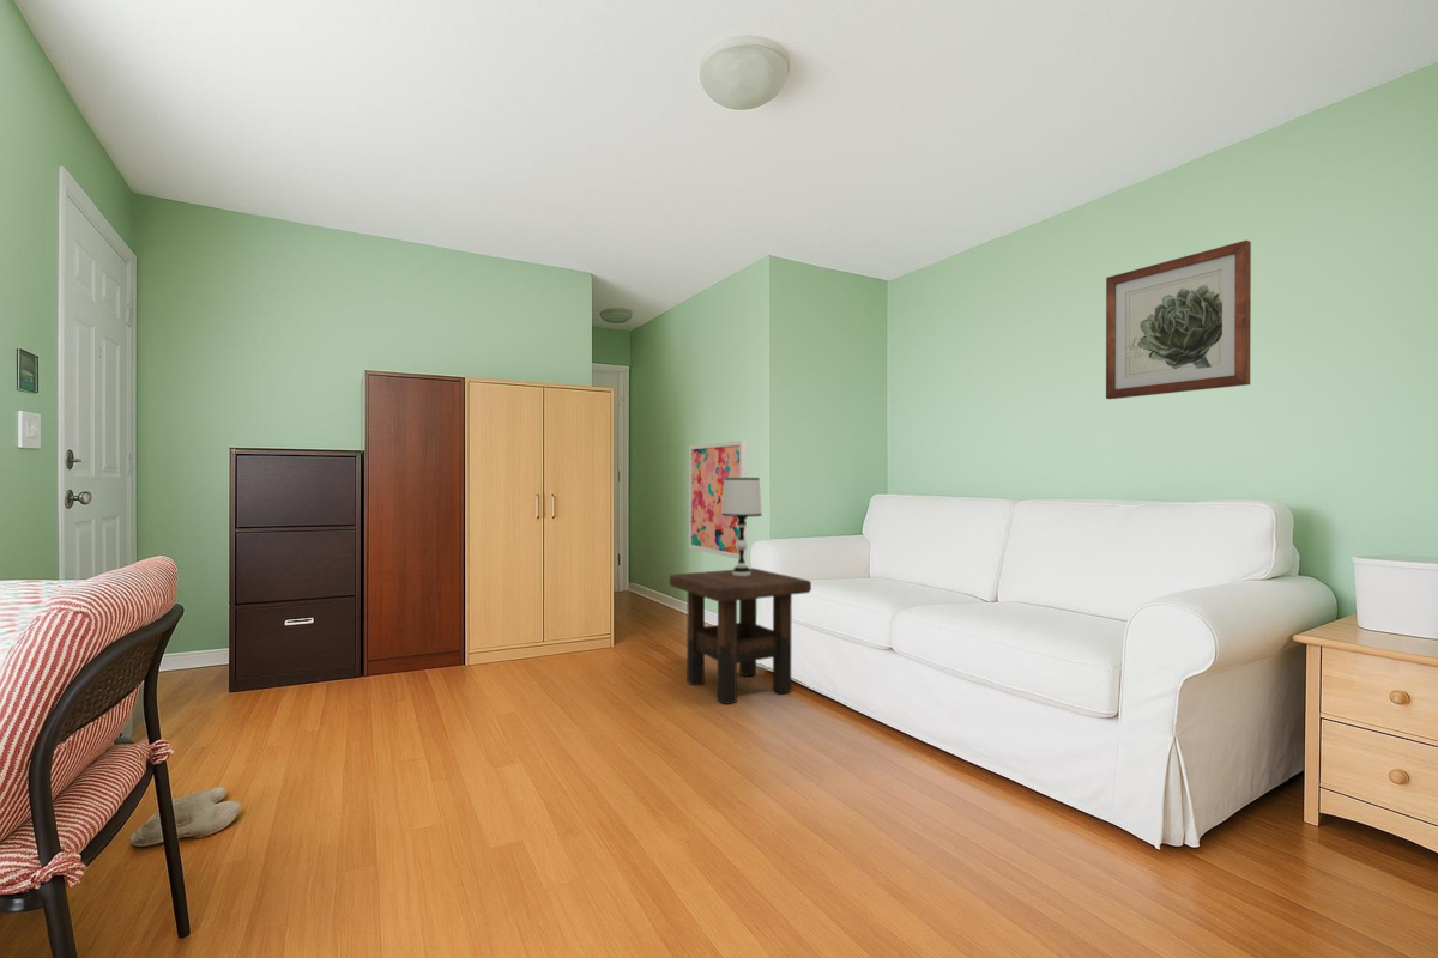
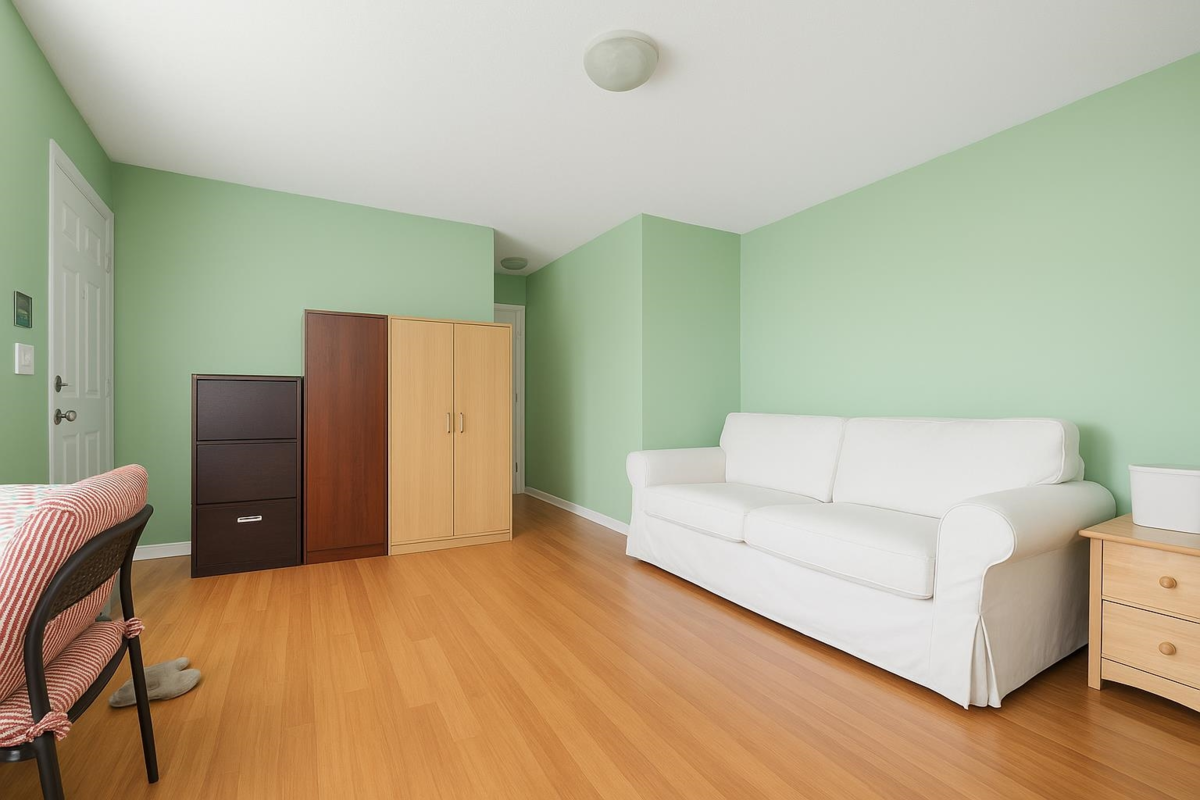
- table lamp [721,477,763,576]
- wall art [1105,240,1252,400]
- side table [669,566,812,705]
- wall art [688,439,748,560]
